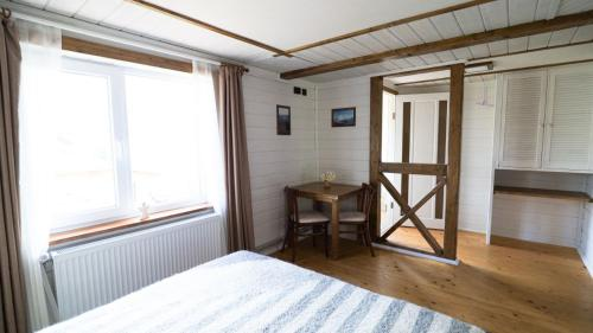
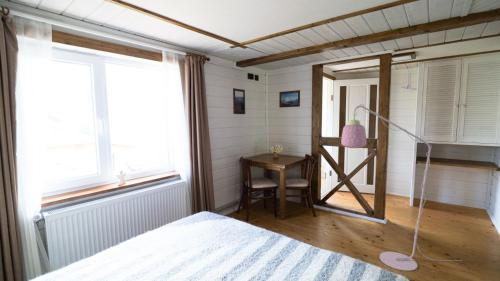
+ floor lamp [340,103,461,272]
